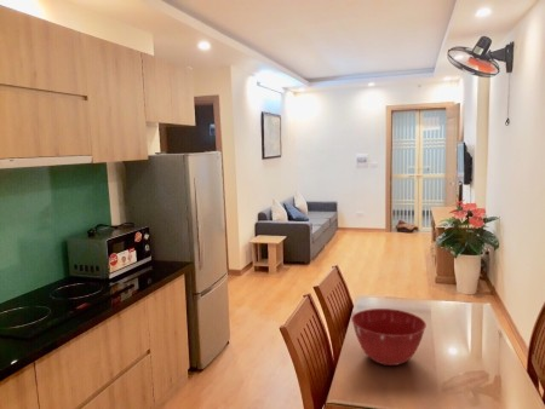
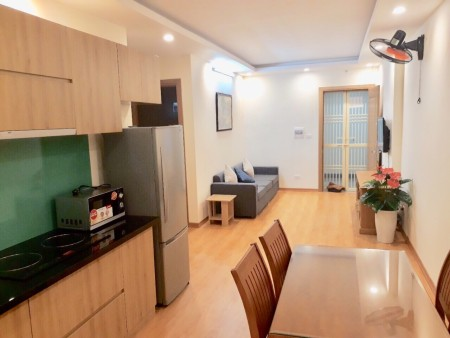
- mixing bowl [350,307,428,367]
